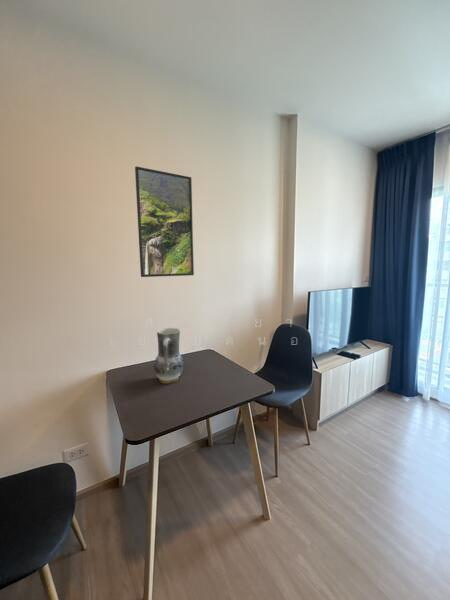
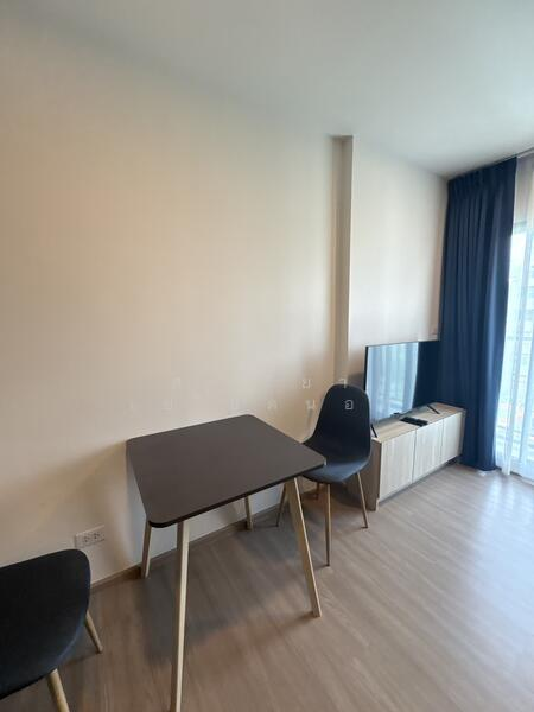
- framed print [134,165,195,278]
- vase [153,327,184,384]
